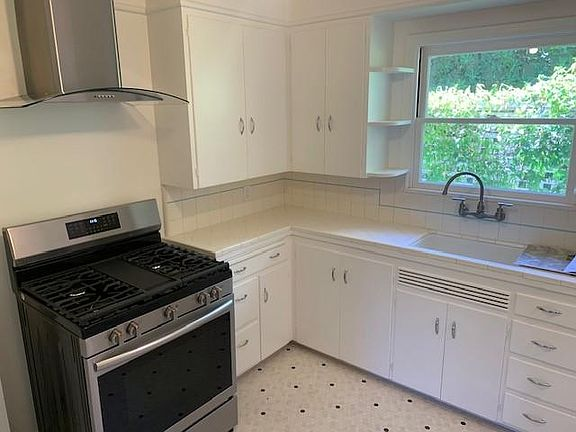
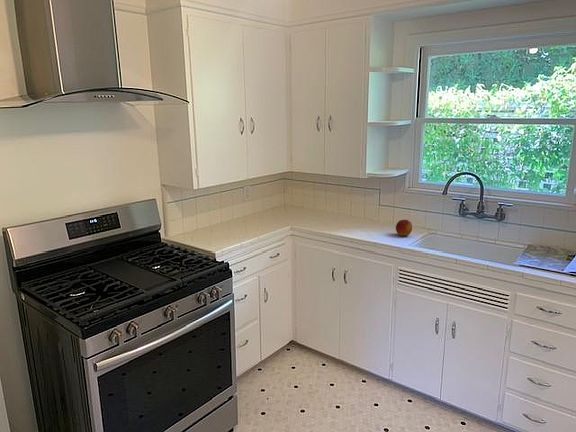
+ apple [395,219,413,237]
